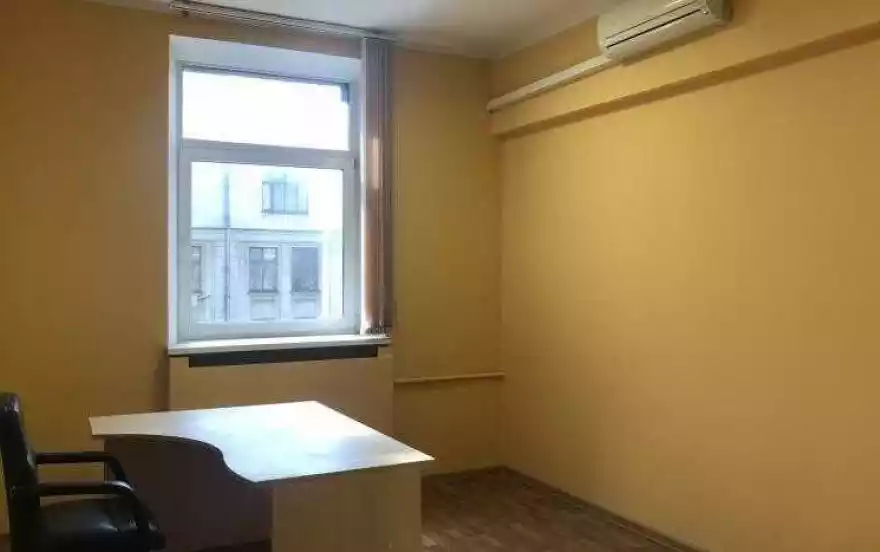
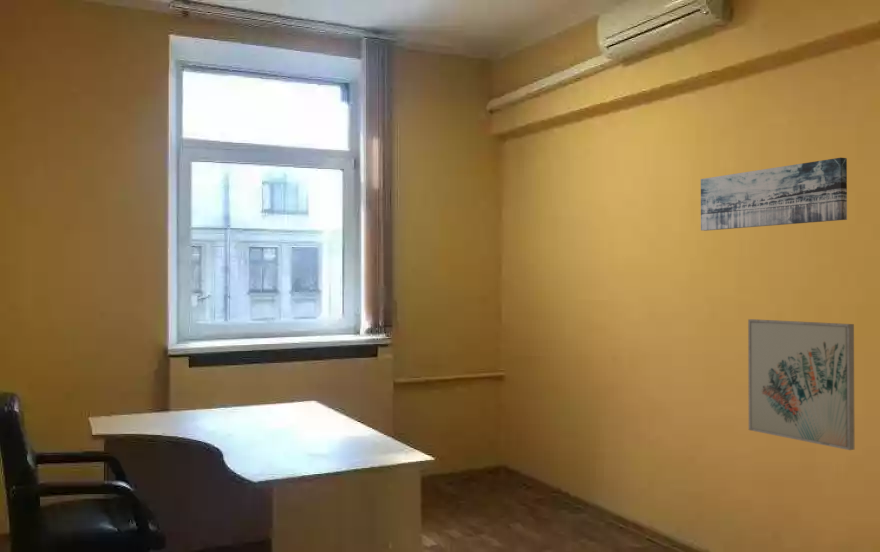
+ wall art [700,157,848,232]
+ wall art [747,318,855,451]
